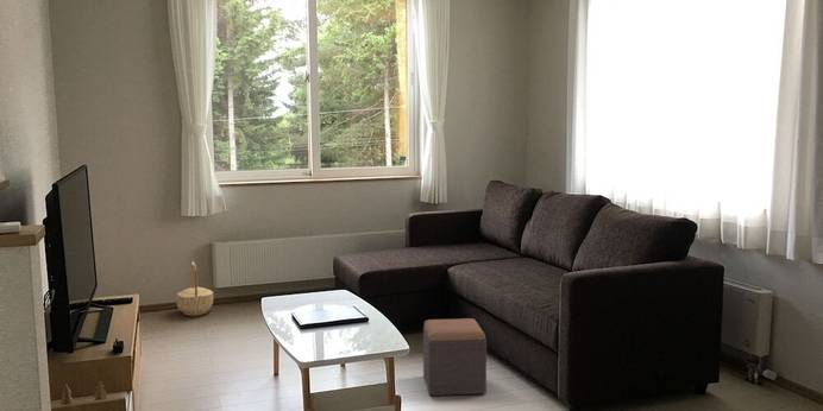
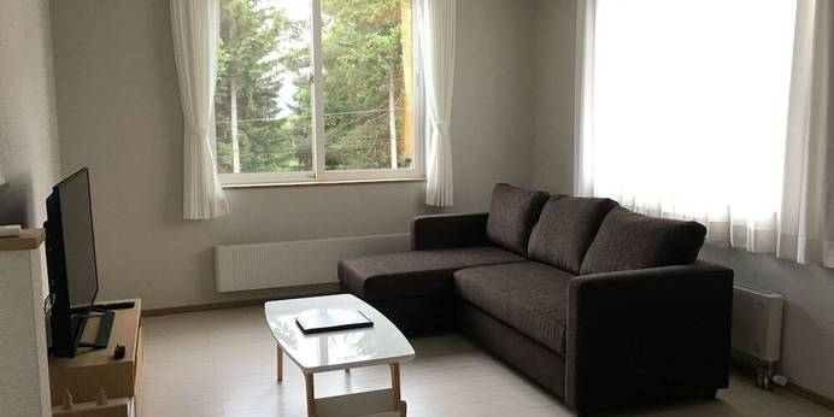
- basket [175,260,214,317]
- footstool [422,317,488,397]
